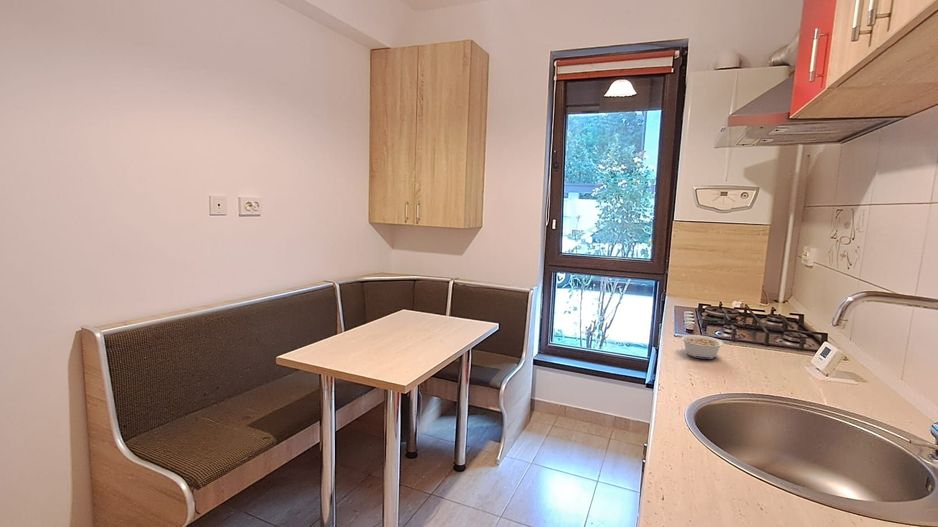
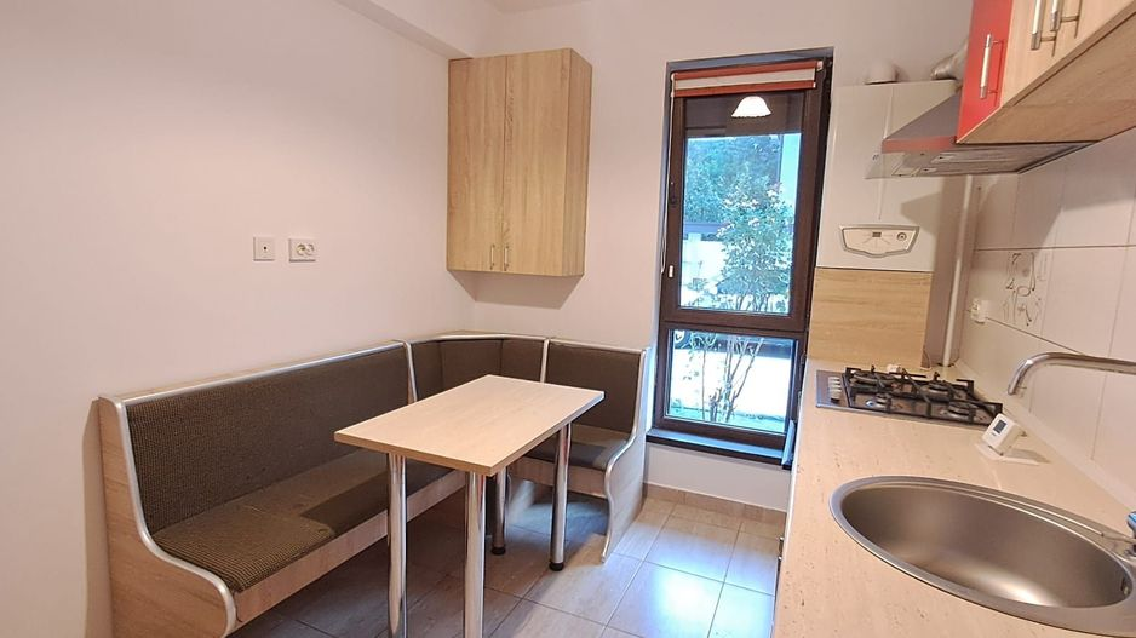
- legume [680,334,725,360]
